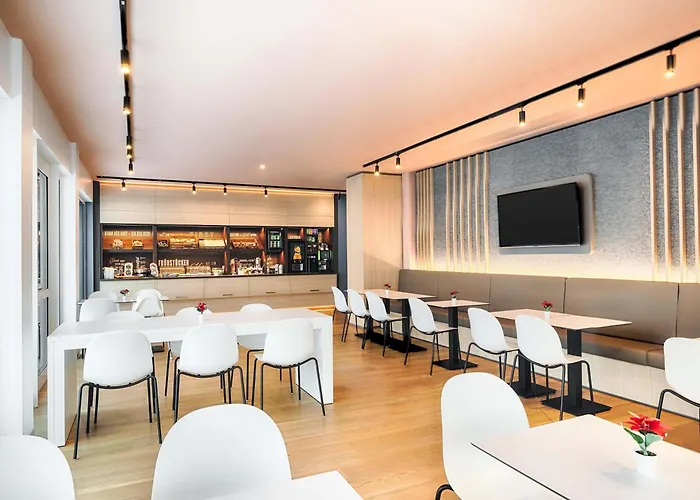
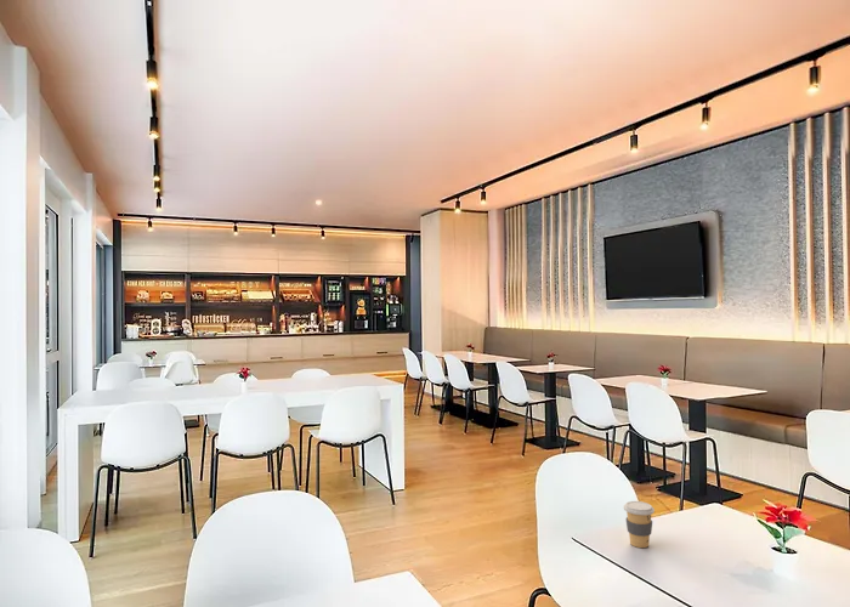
+ coffee cup [623,500,656,549]
